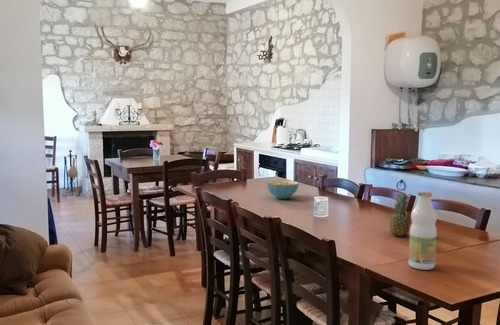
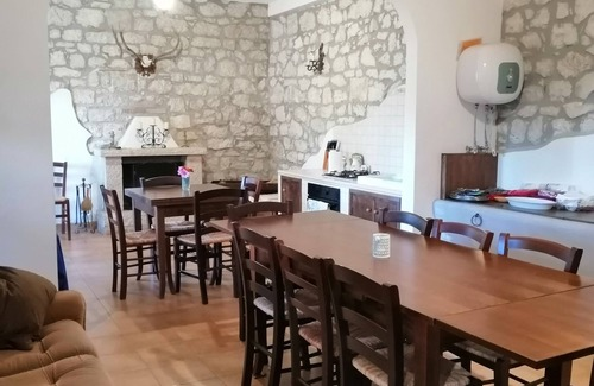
- bottle [408,191,438,271]
- fruit [389,191,411,238]
- cereal bowl [266,179,300,200]
